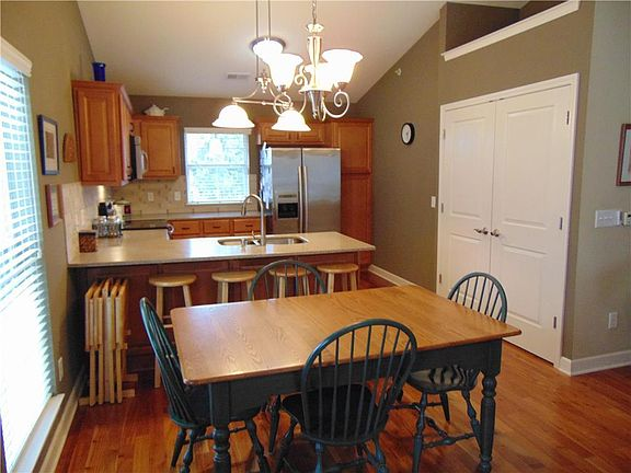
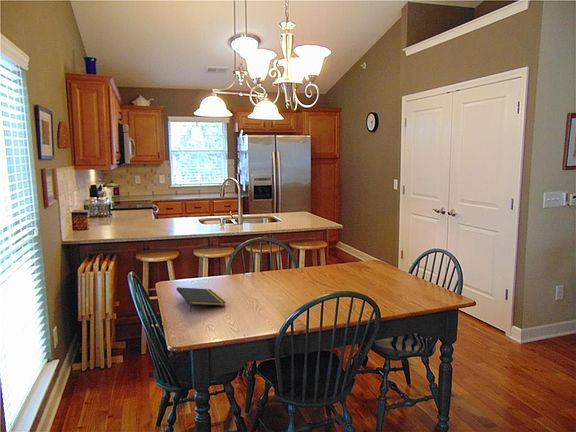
+ notepad [175,286,227,313]
